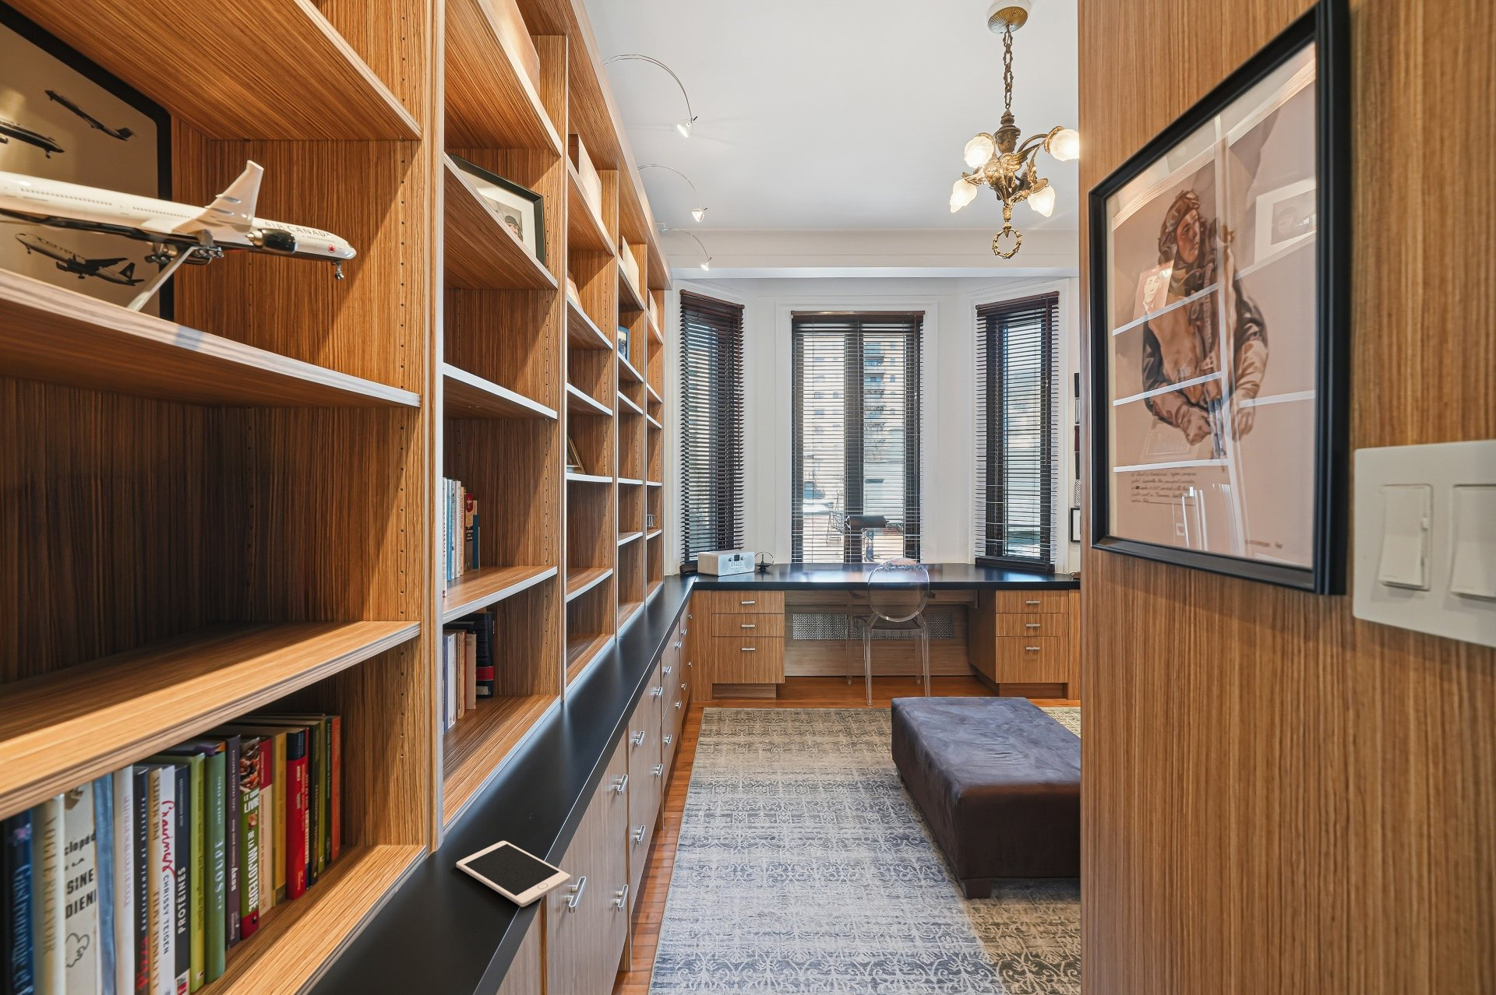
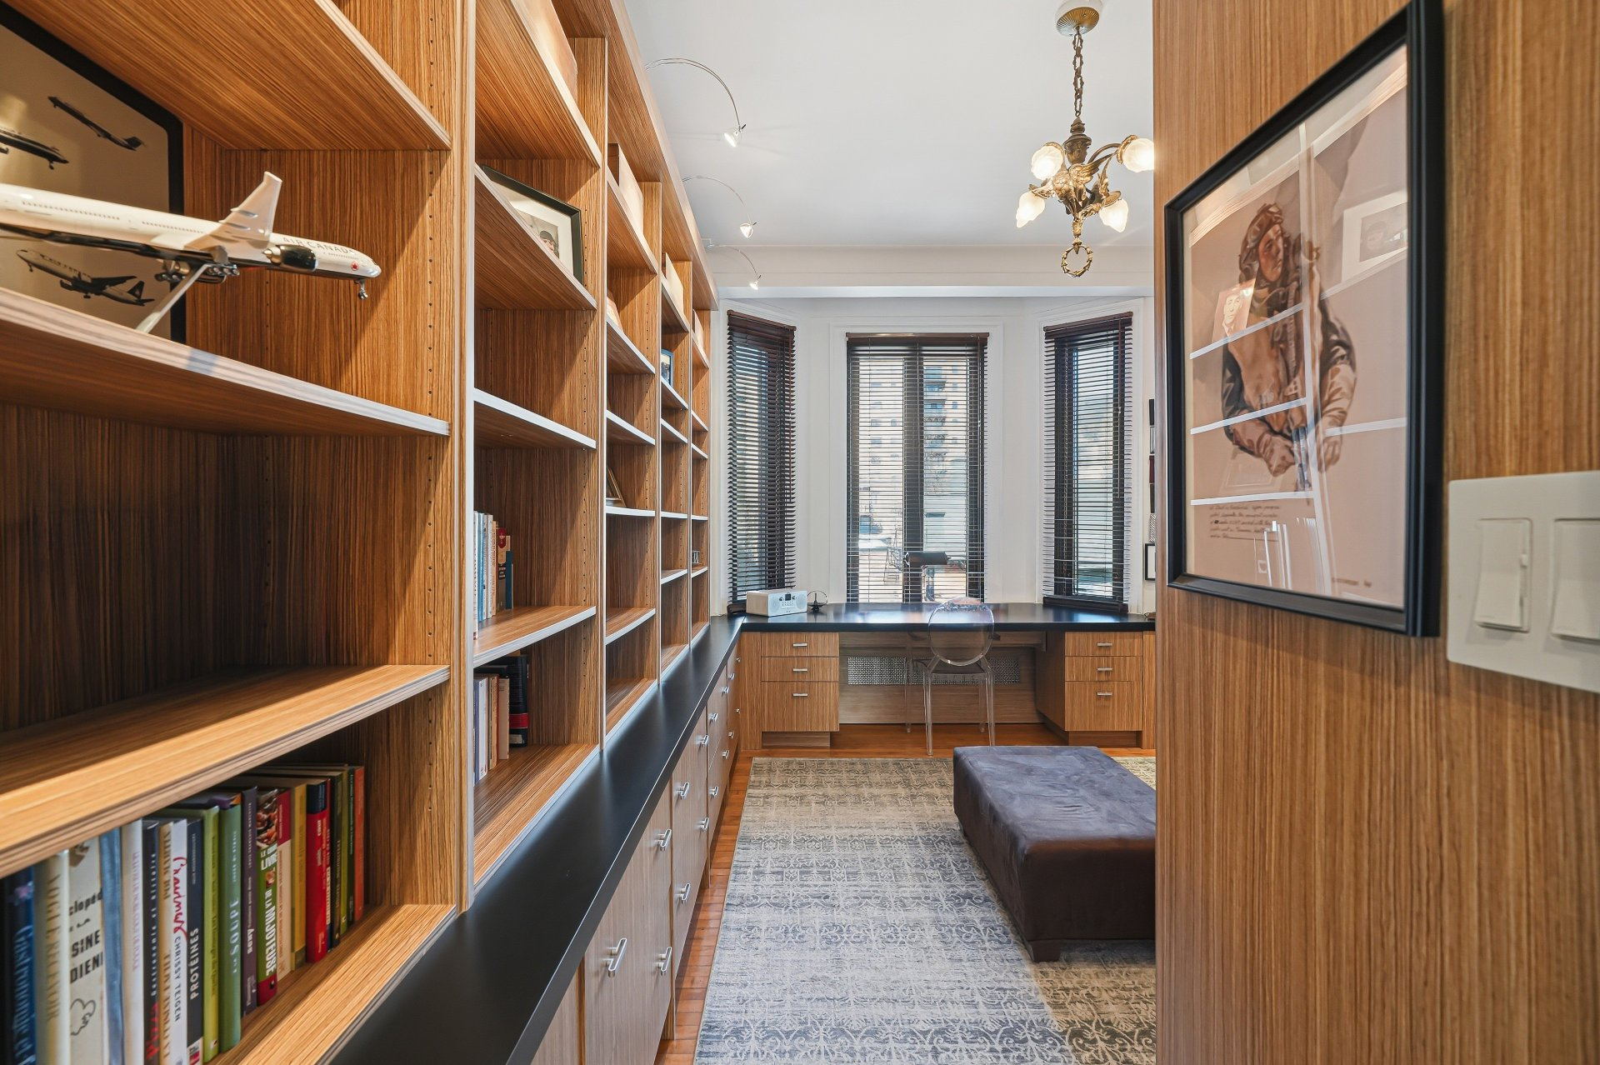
- cell phone [456,840,571,907]
